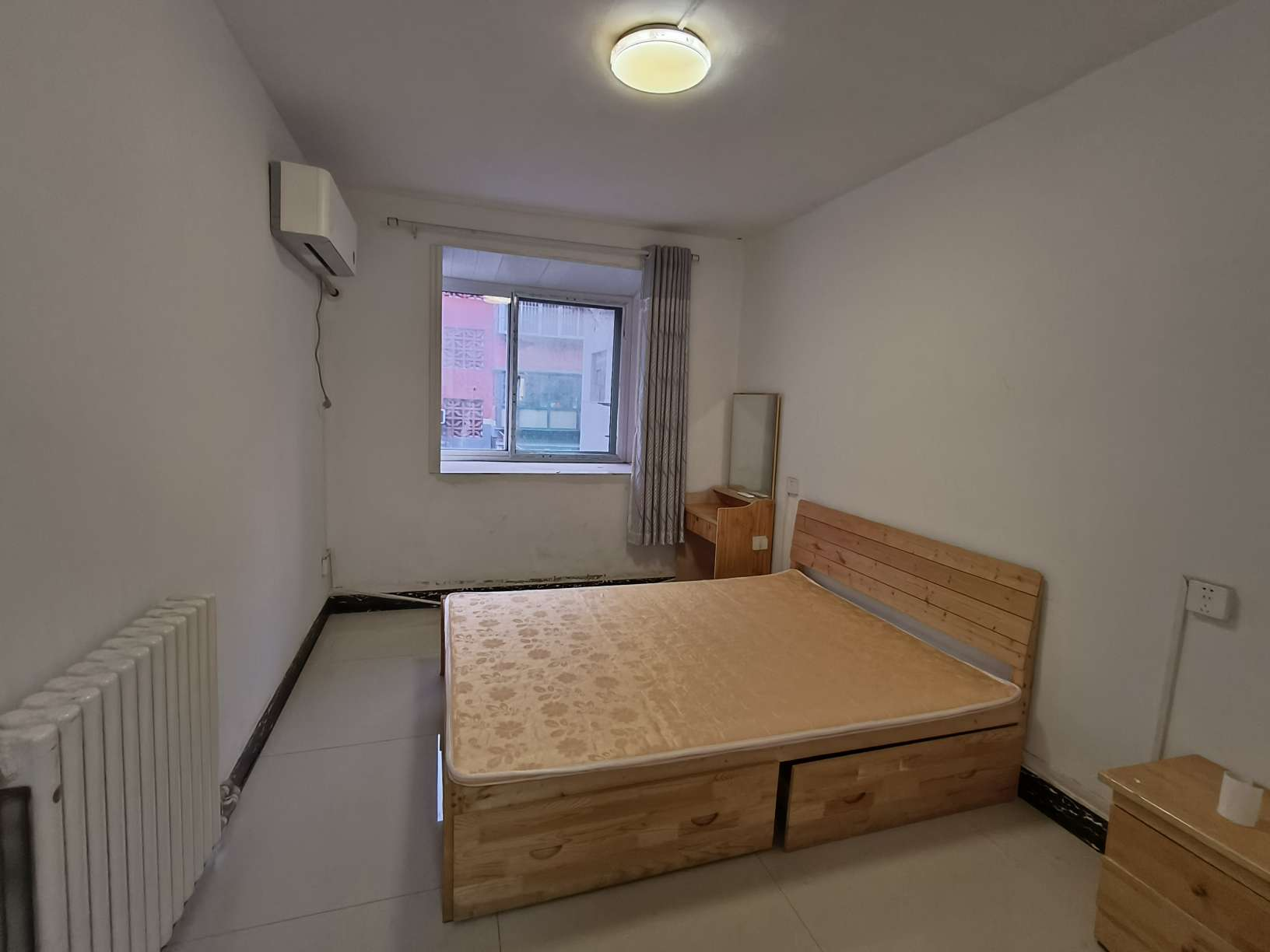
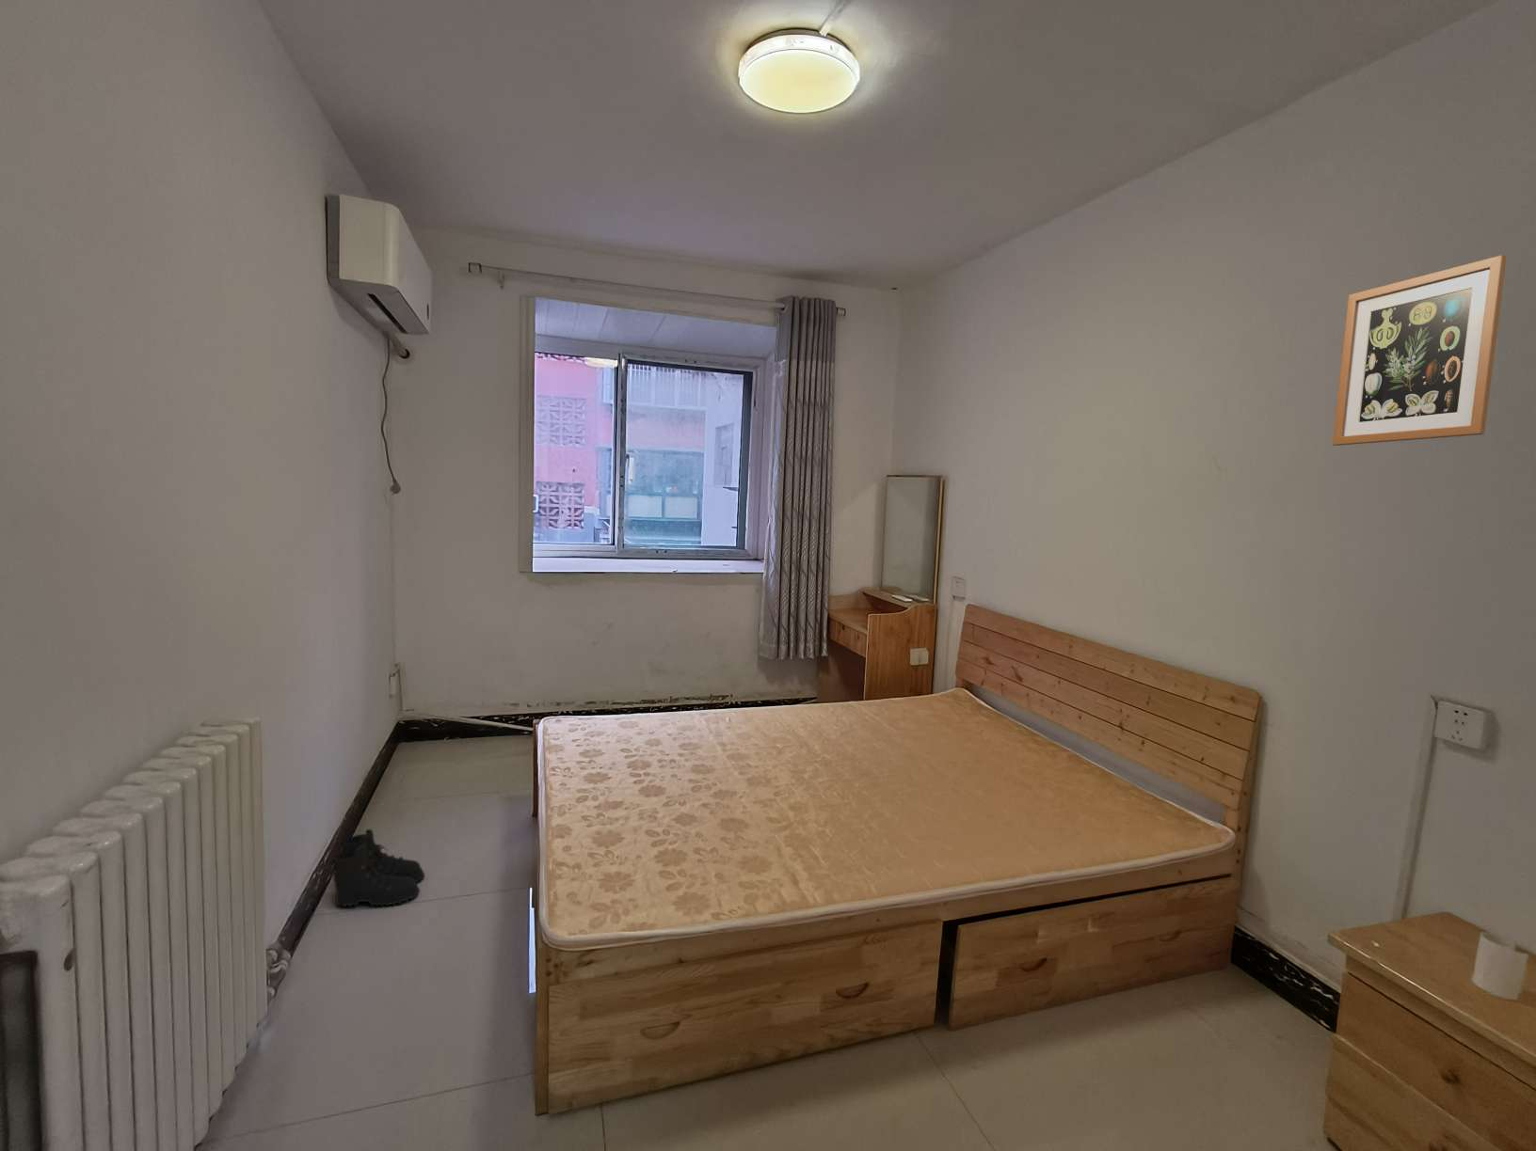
+ wall art [1332,254,1508,446]
+ boots [329,828,426,908]
